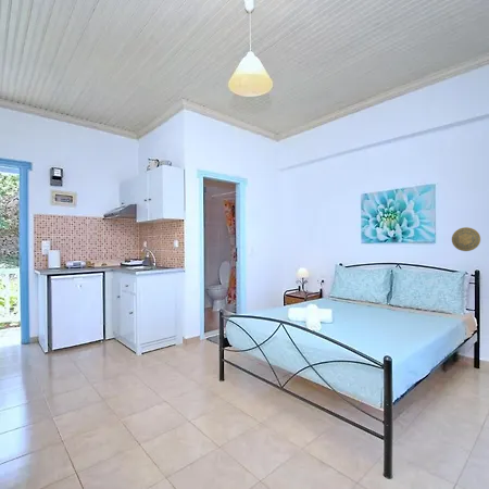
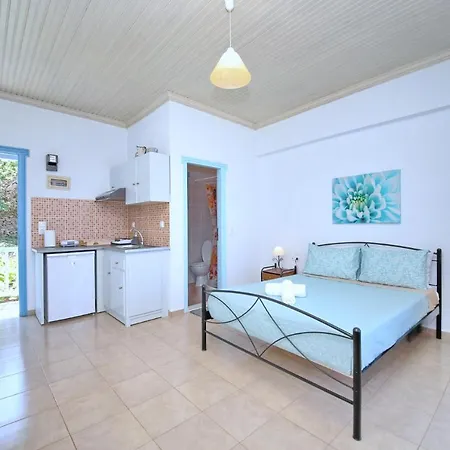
- decorative plate [451,226,481,252]
